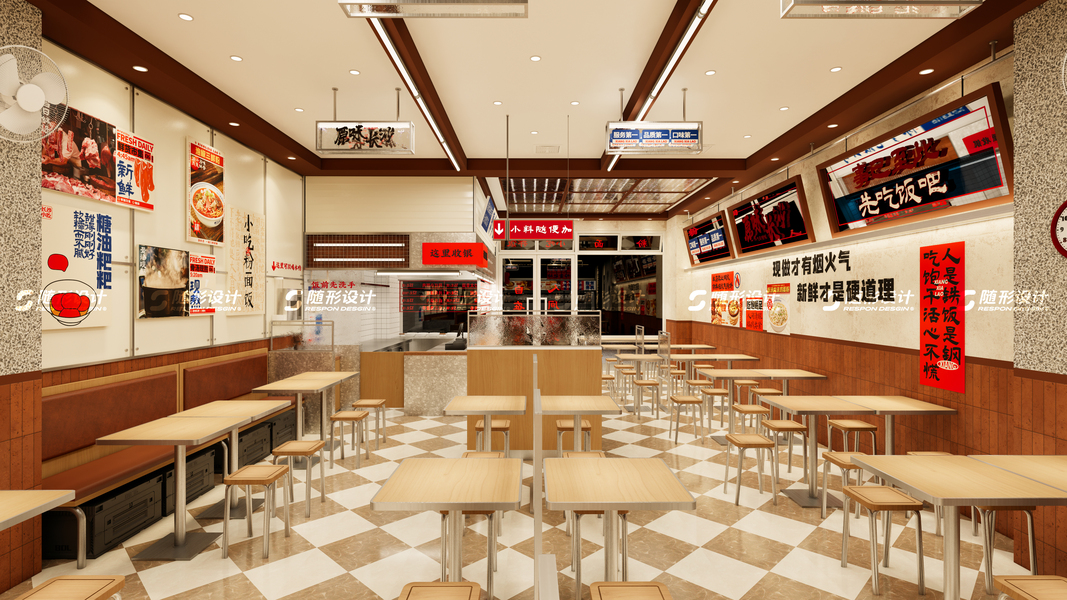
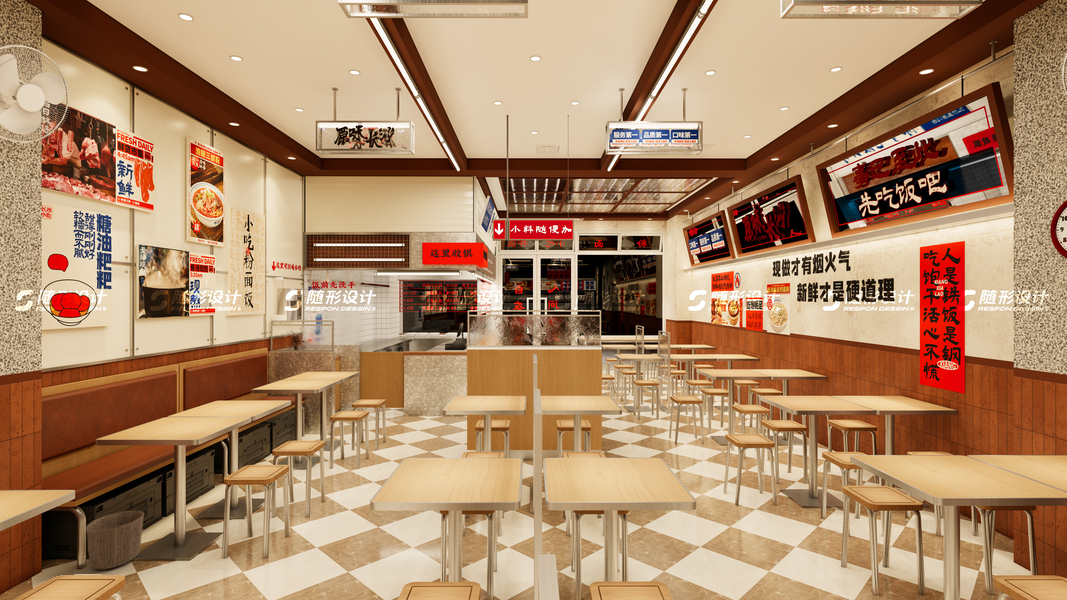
+ waste basket [85,510,145,570]
